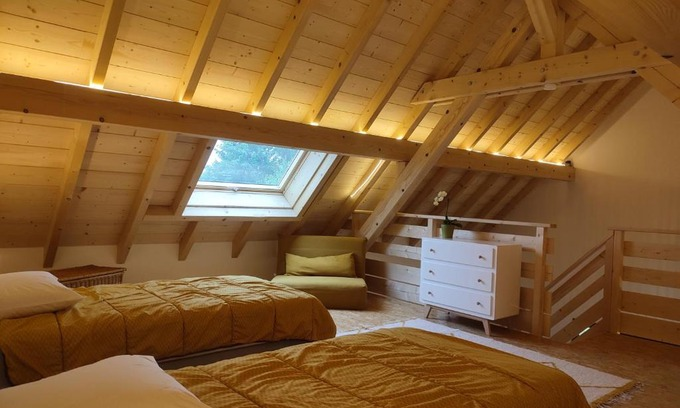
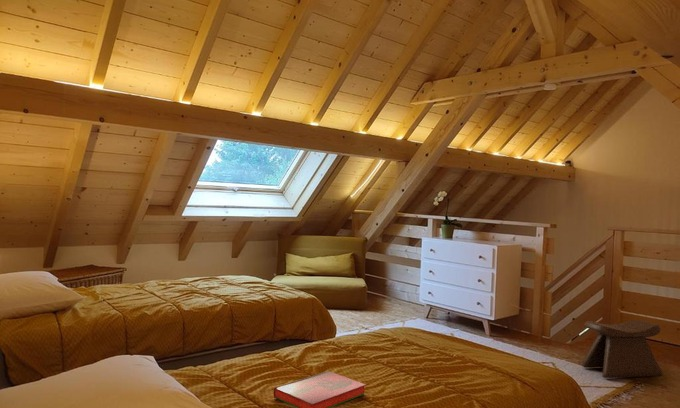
+ hardback book [273,370,367,408]
+ stool [581,319,663,379]
